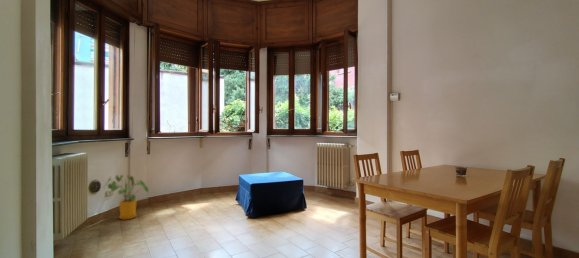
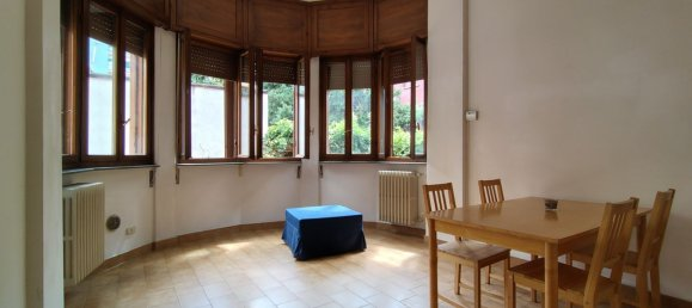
- house plant [103,174,150,220]
